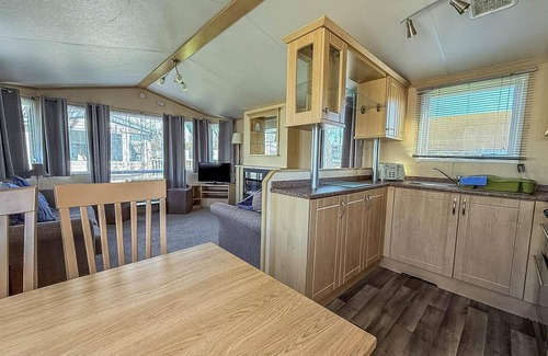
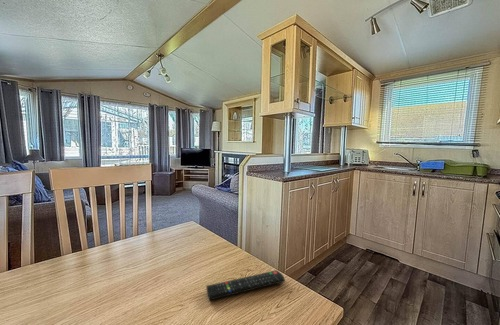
+ remote control [205,269,286,301]
